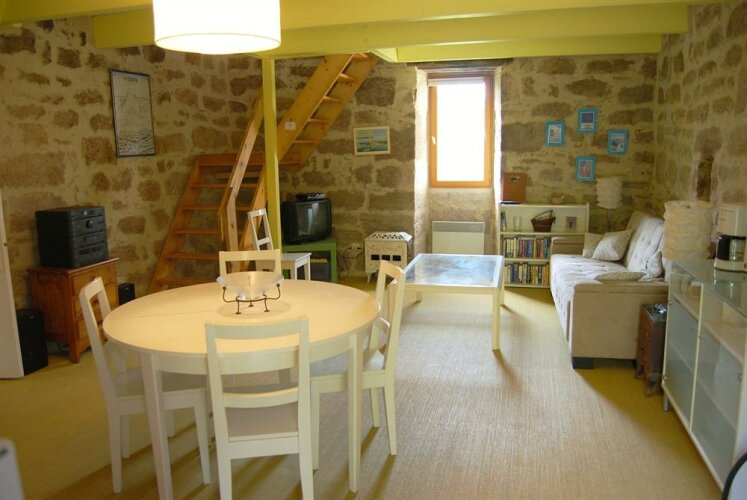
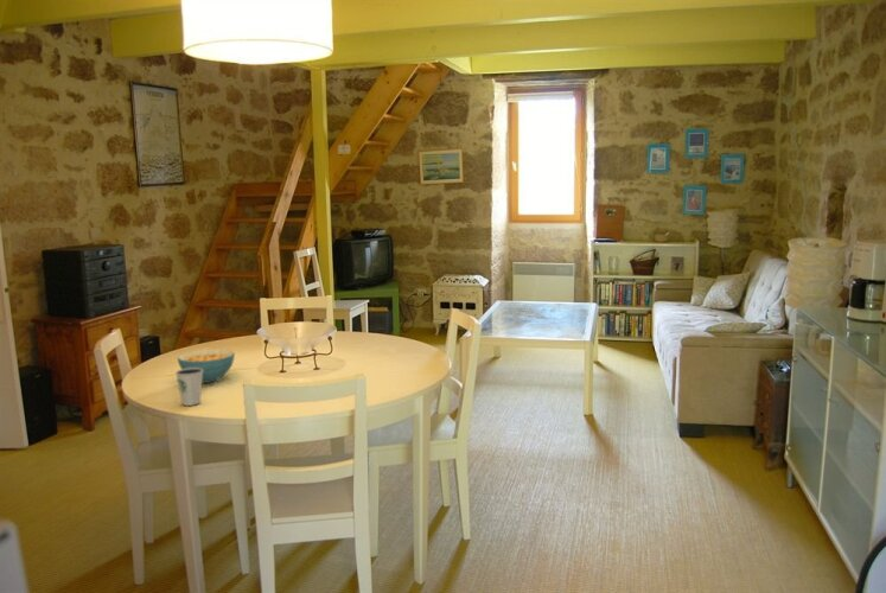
+ cereal bowl [177,347,236,384]
+ dixie cup [174,368,203,407]
